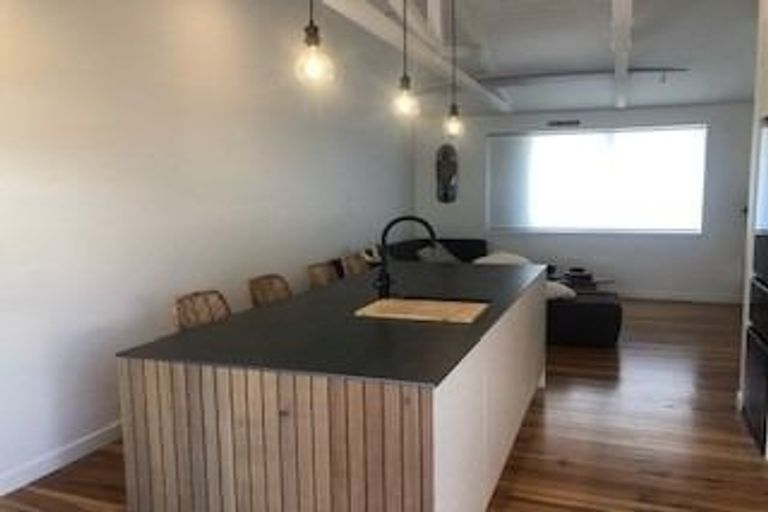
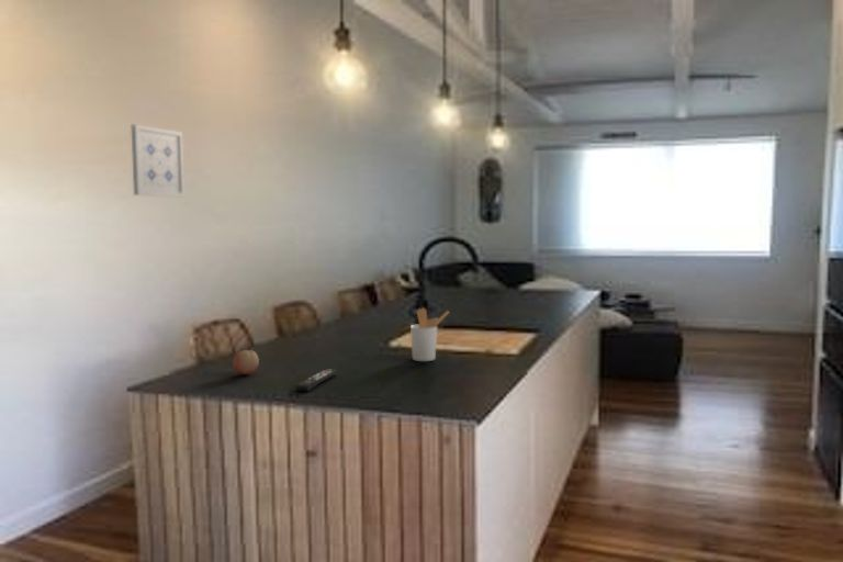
+ remote control [295,368,339,392]
+ fruit [232,349,260,375]
+ wall art [131,123,186,198]
+ utensil holder [409,307,450,362]
